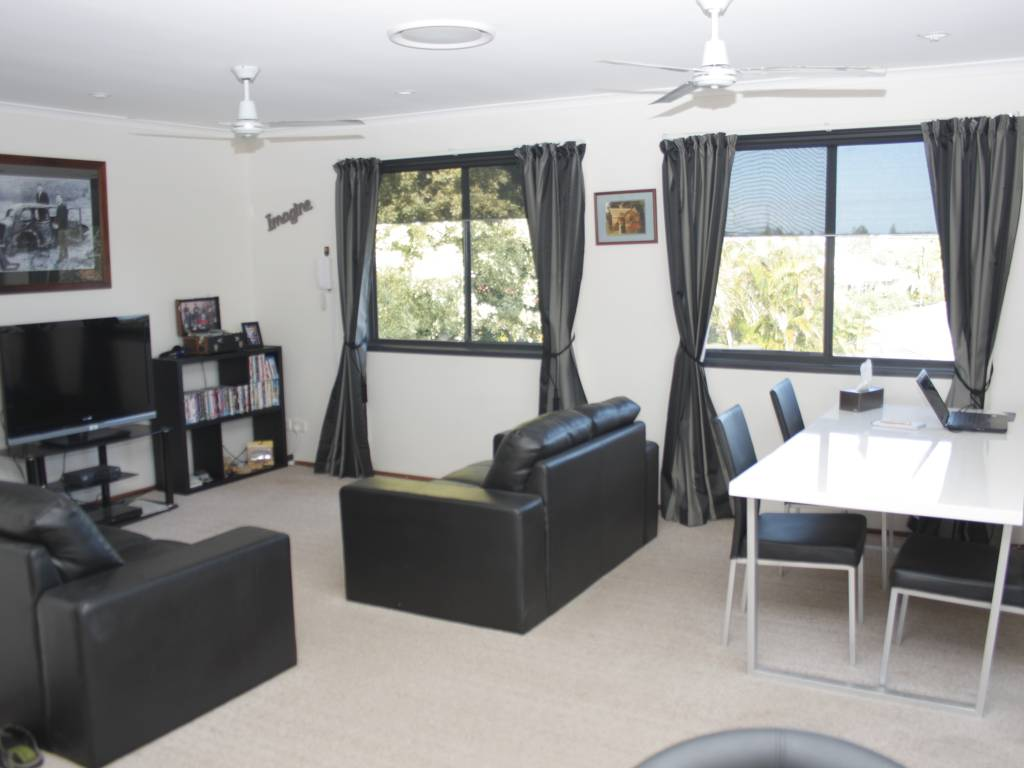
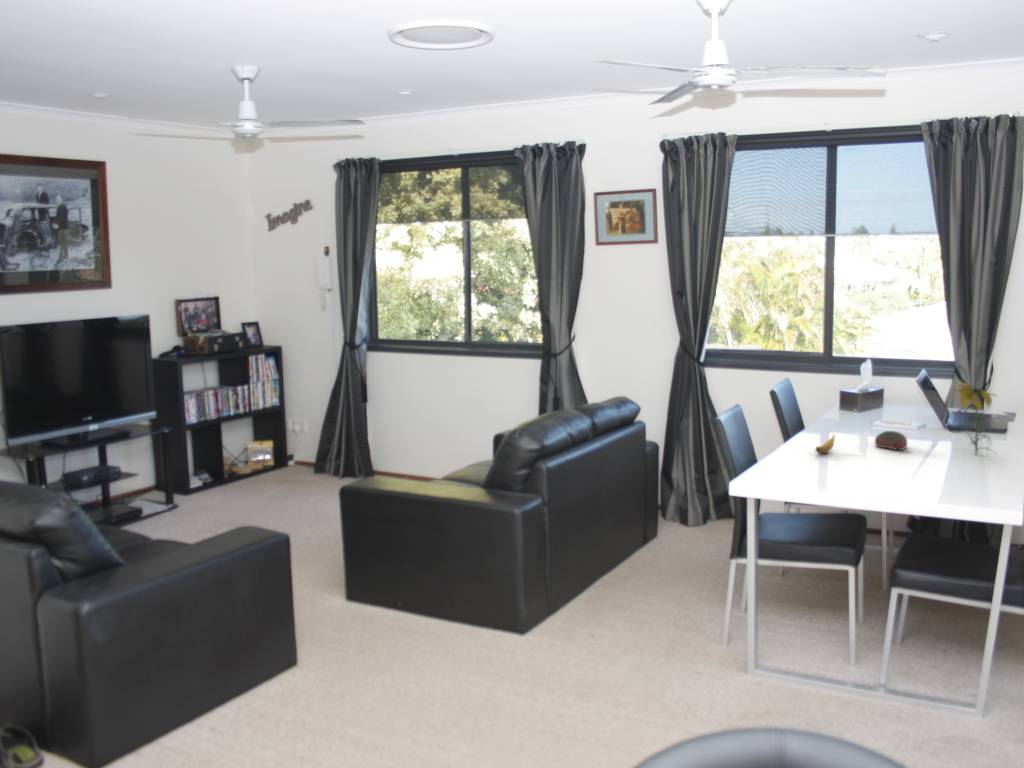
+ banana [815,434,836,454]
+ bowl [874,430,908,451]
+ flower [952,381,999,456]
